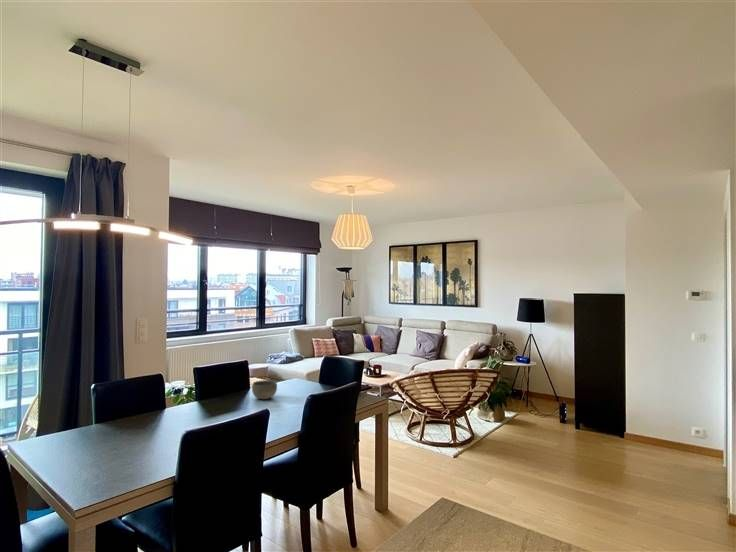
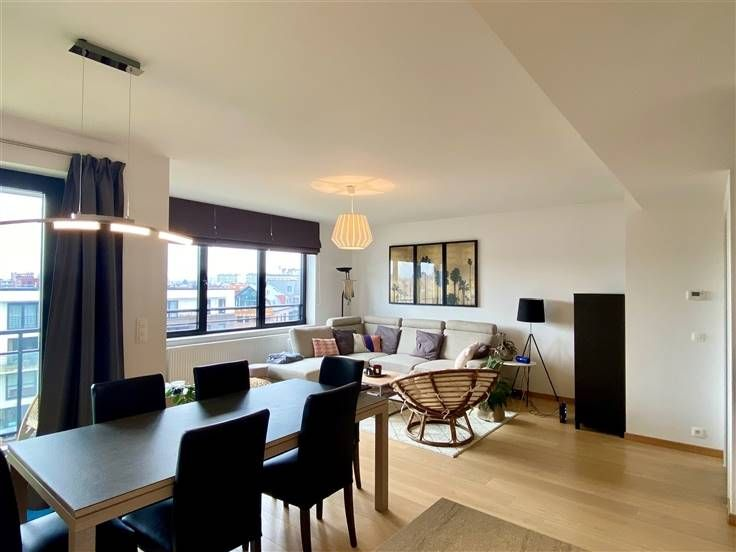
- bowl [251,379,278,400]
